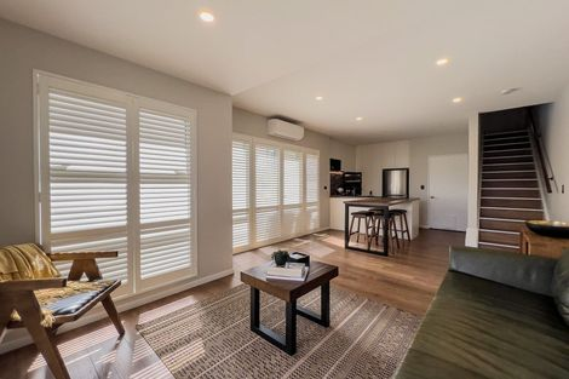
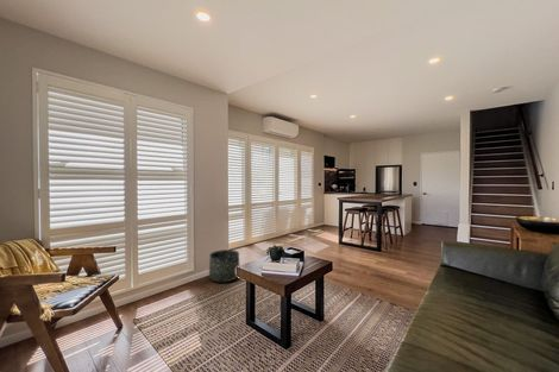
+ basket [208,248,240,283]
